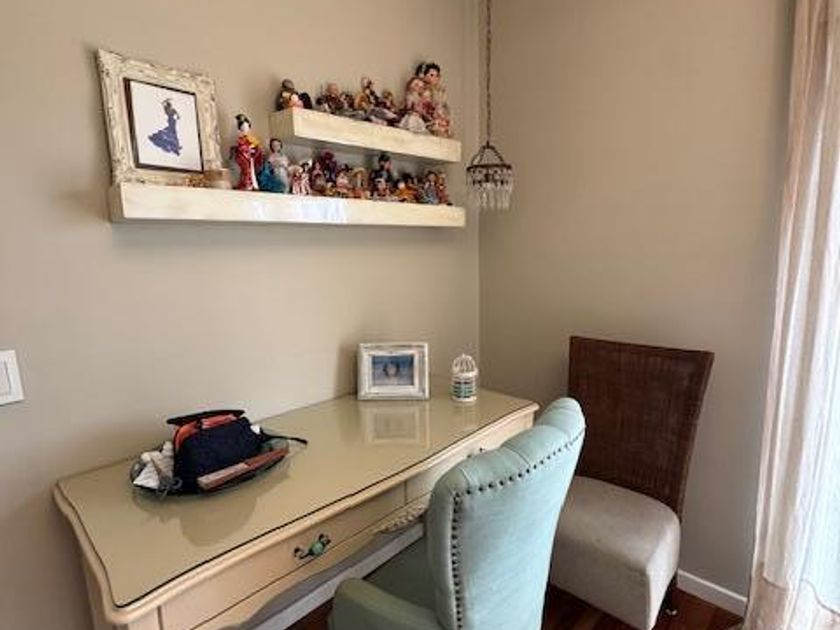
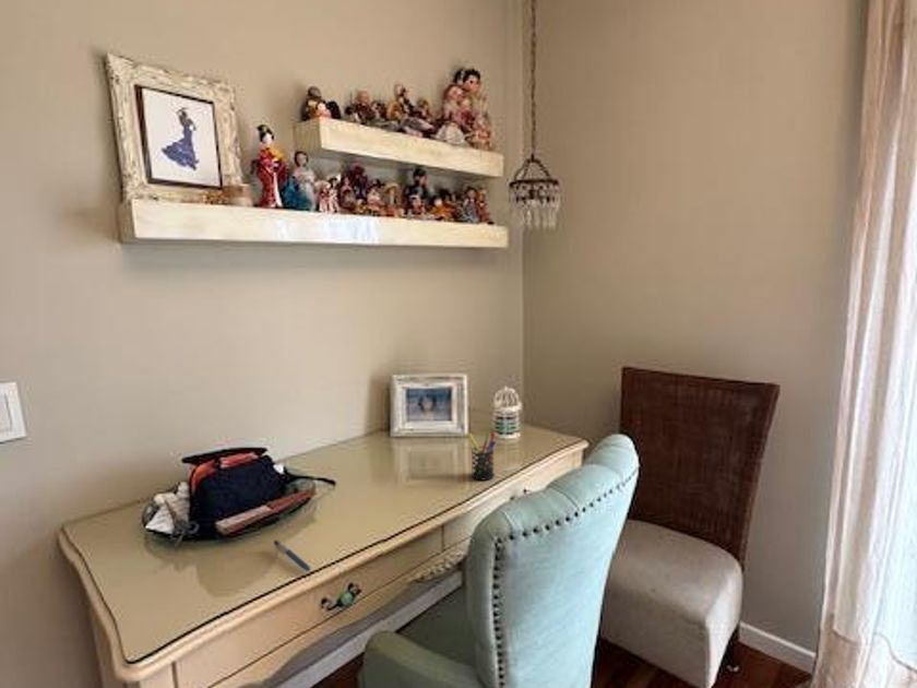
+ pen holder [467,430,497,481]
+ pen [273,538,311,572]
